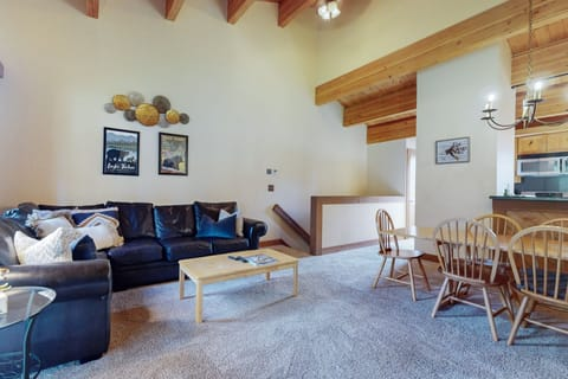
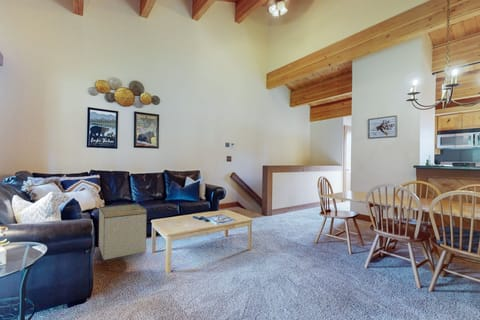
+ storage bin [98,203,148,261]
